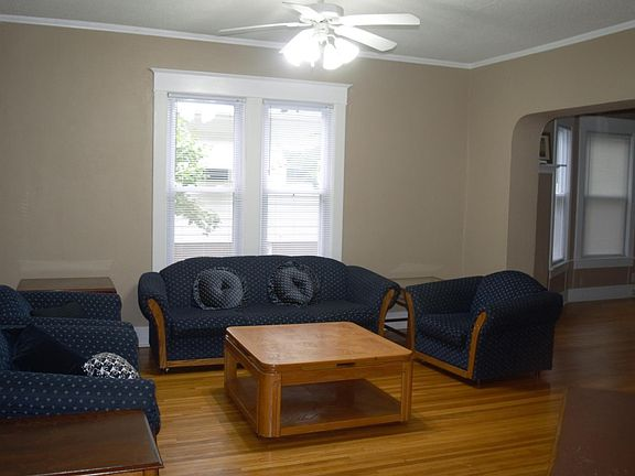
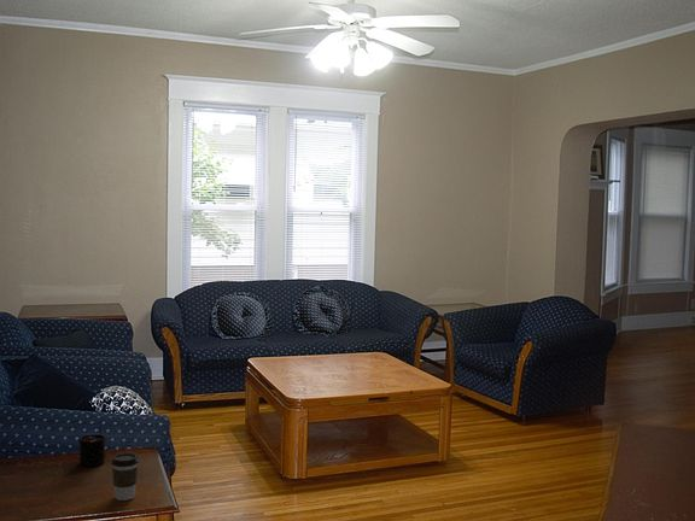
+ candle [77,425,107,468]
+ coffee cup [110,452,140,502]
